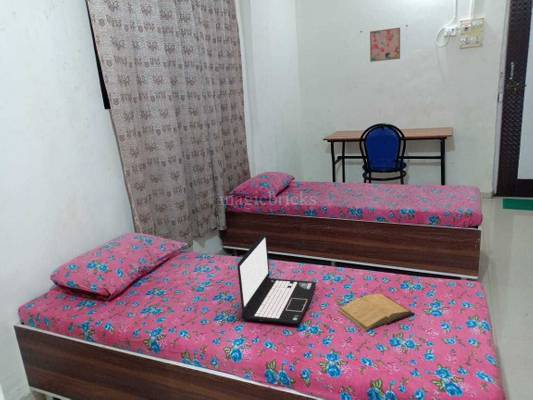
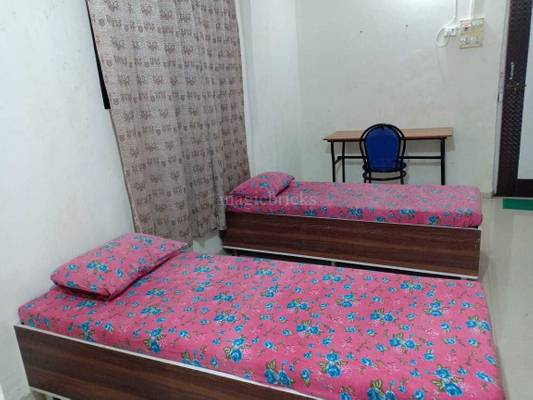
- wall art [369,27,401,63]
- book [338,293,416,332]
- laptop [237,233,317,325]
